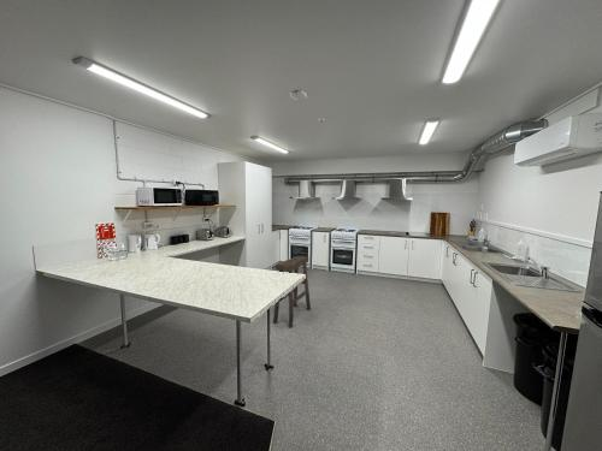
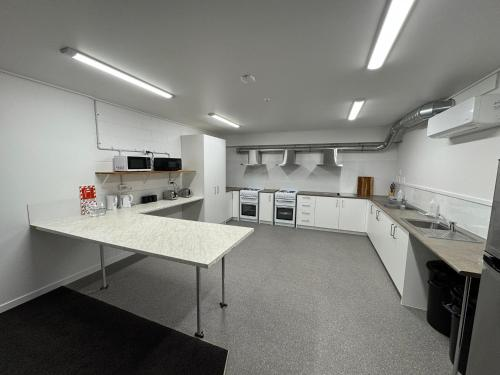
- stool [272,255,312,328]
